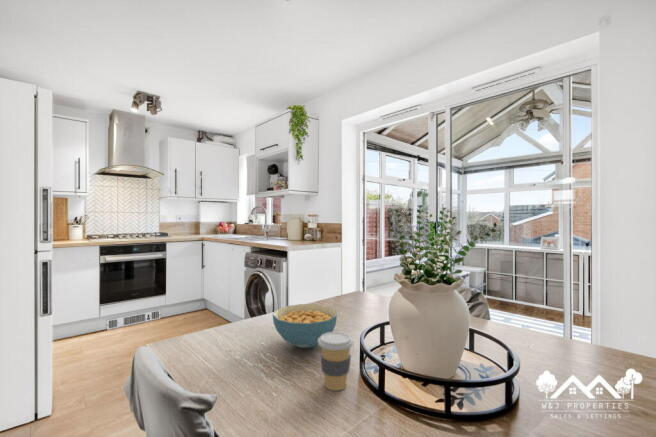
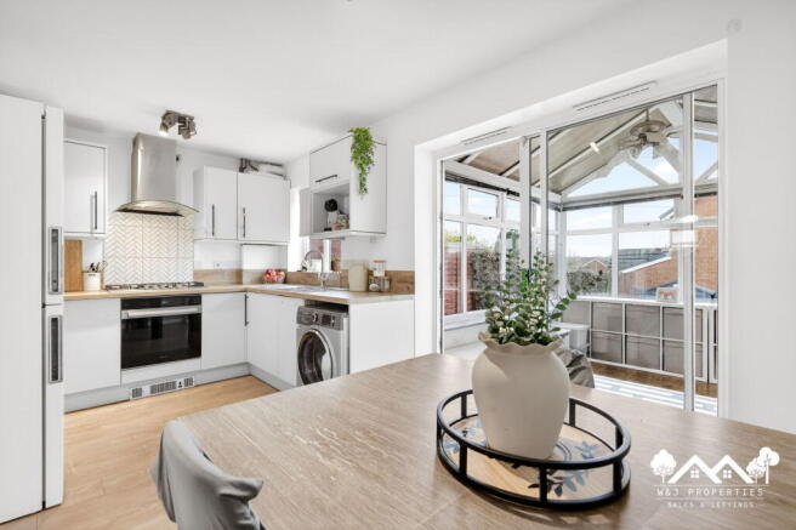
- coffee cup [317,331,354,392]
- cereal bowl [272,303,338,349]
